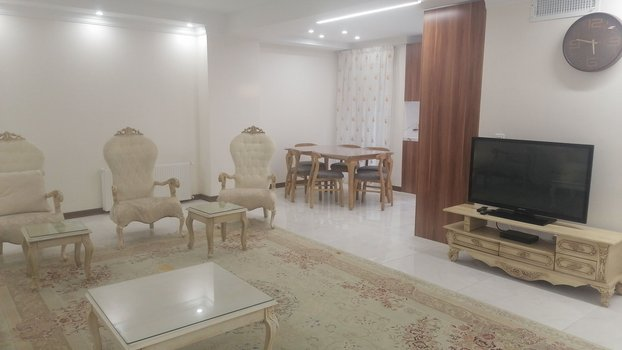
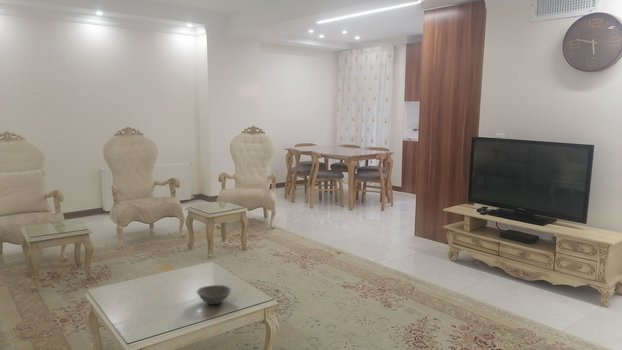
+ bowl [195,284,233,306]
